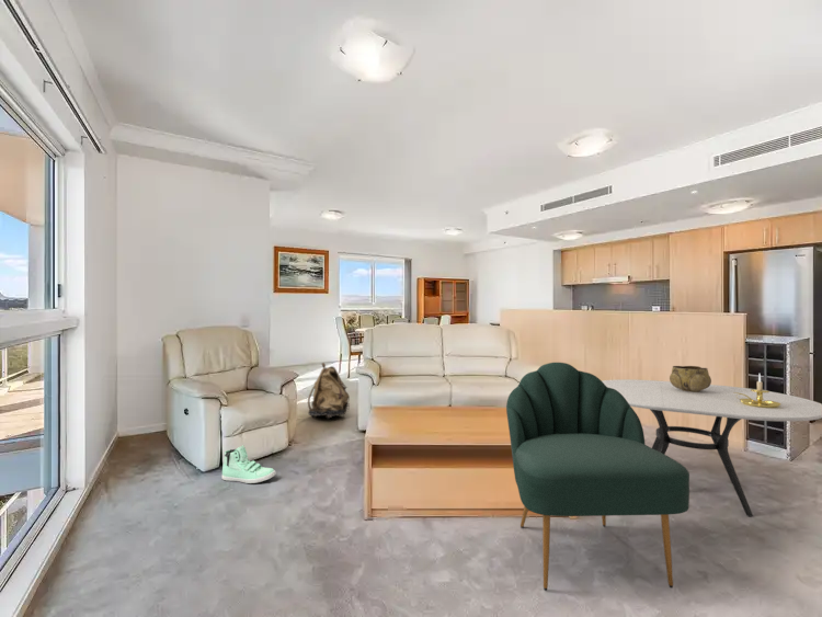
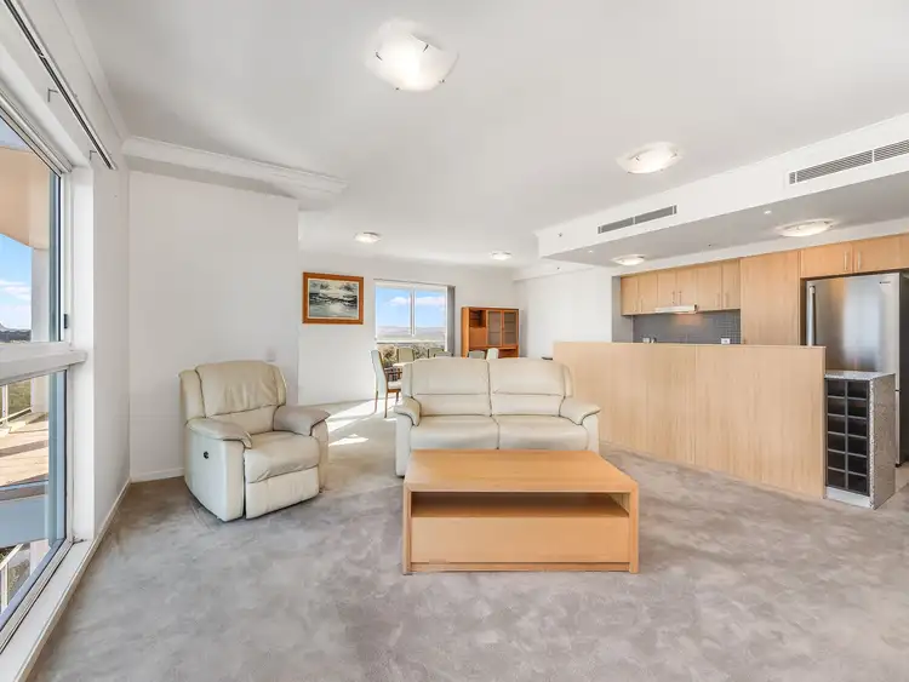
- decorative bowl [669,365,712,392]
- backpack [307,362,351,420]
- chair [505,362,690,592]
- dining table [602,378,822,517]
- sneaker [221,445,277,484]
- candle holder [733,373,781,408]
